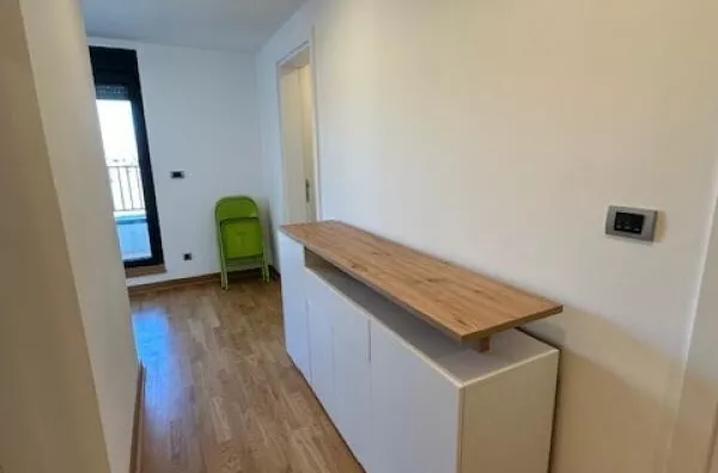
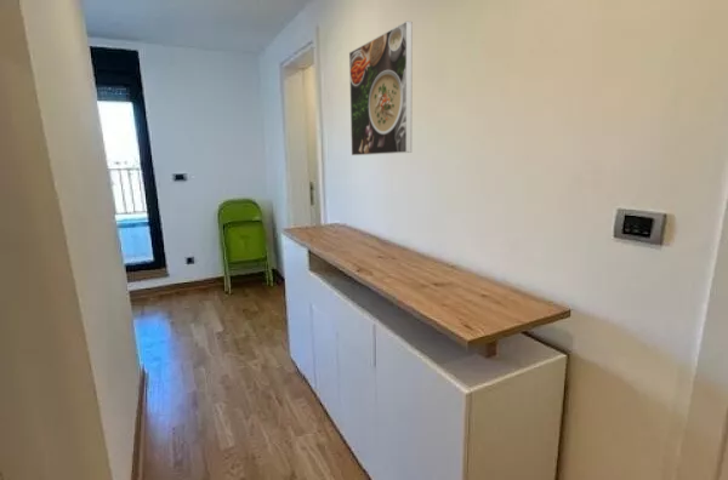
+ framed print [348,19,414,156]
